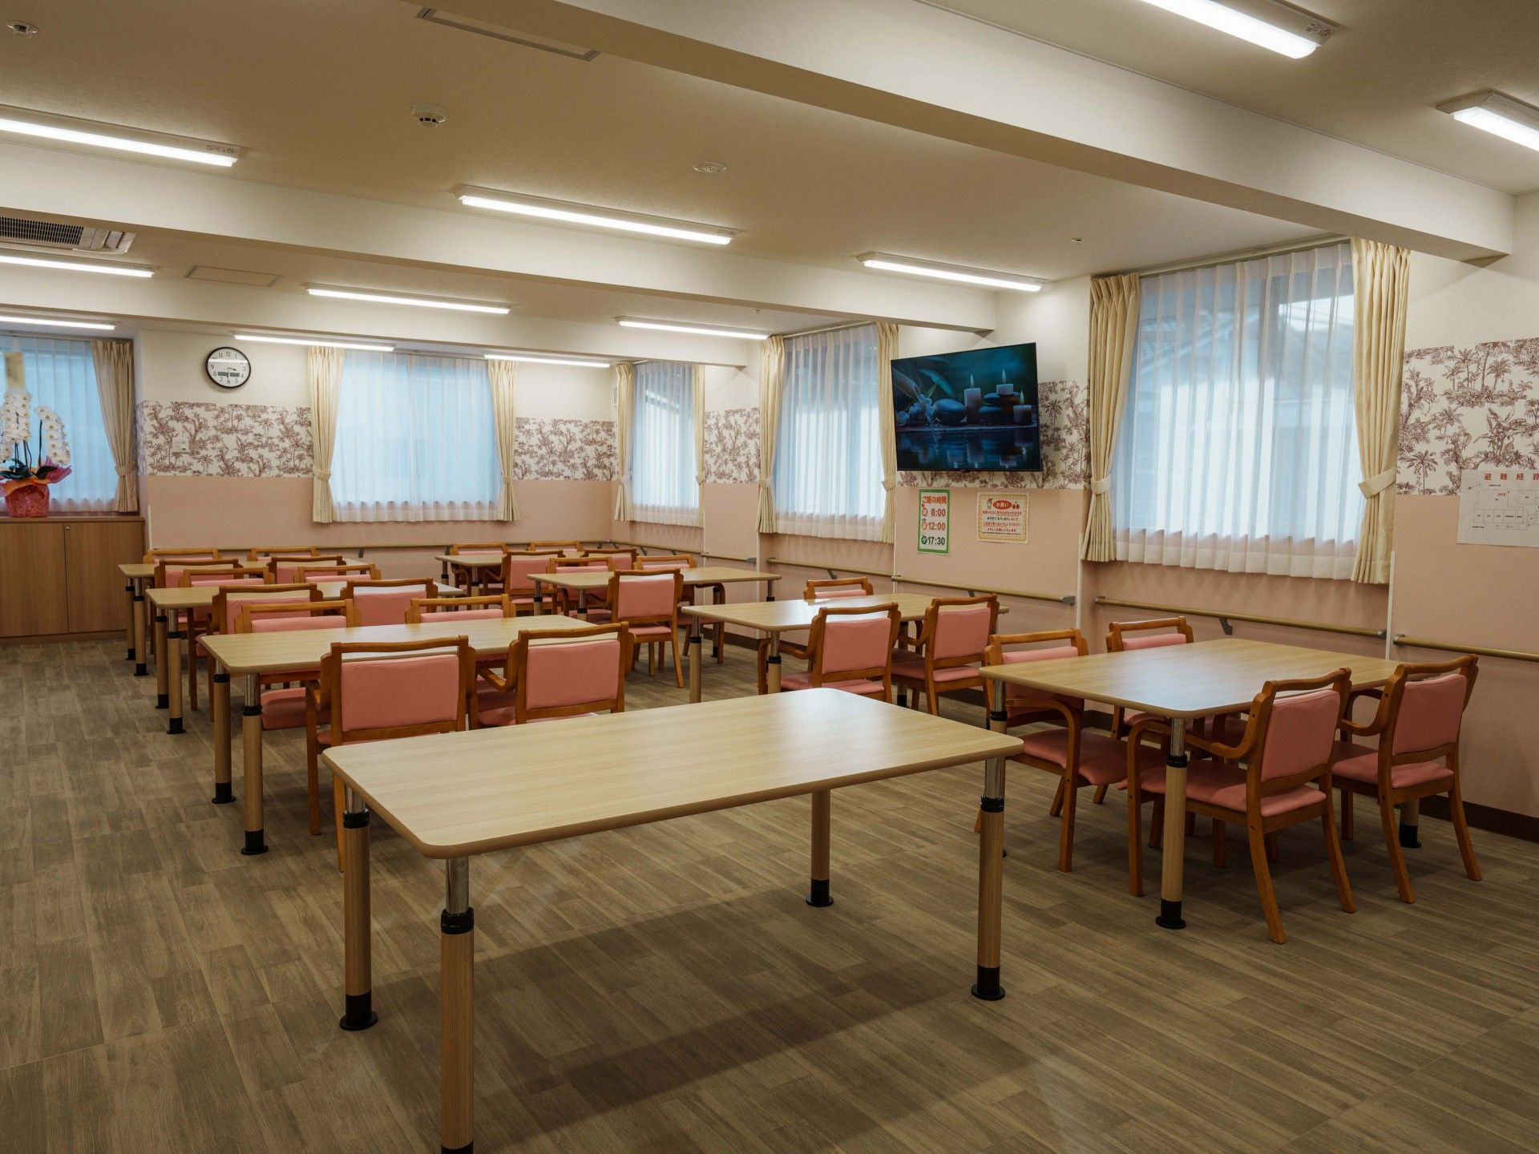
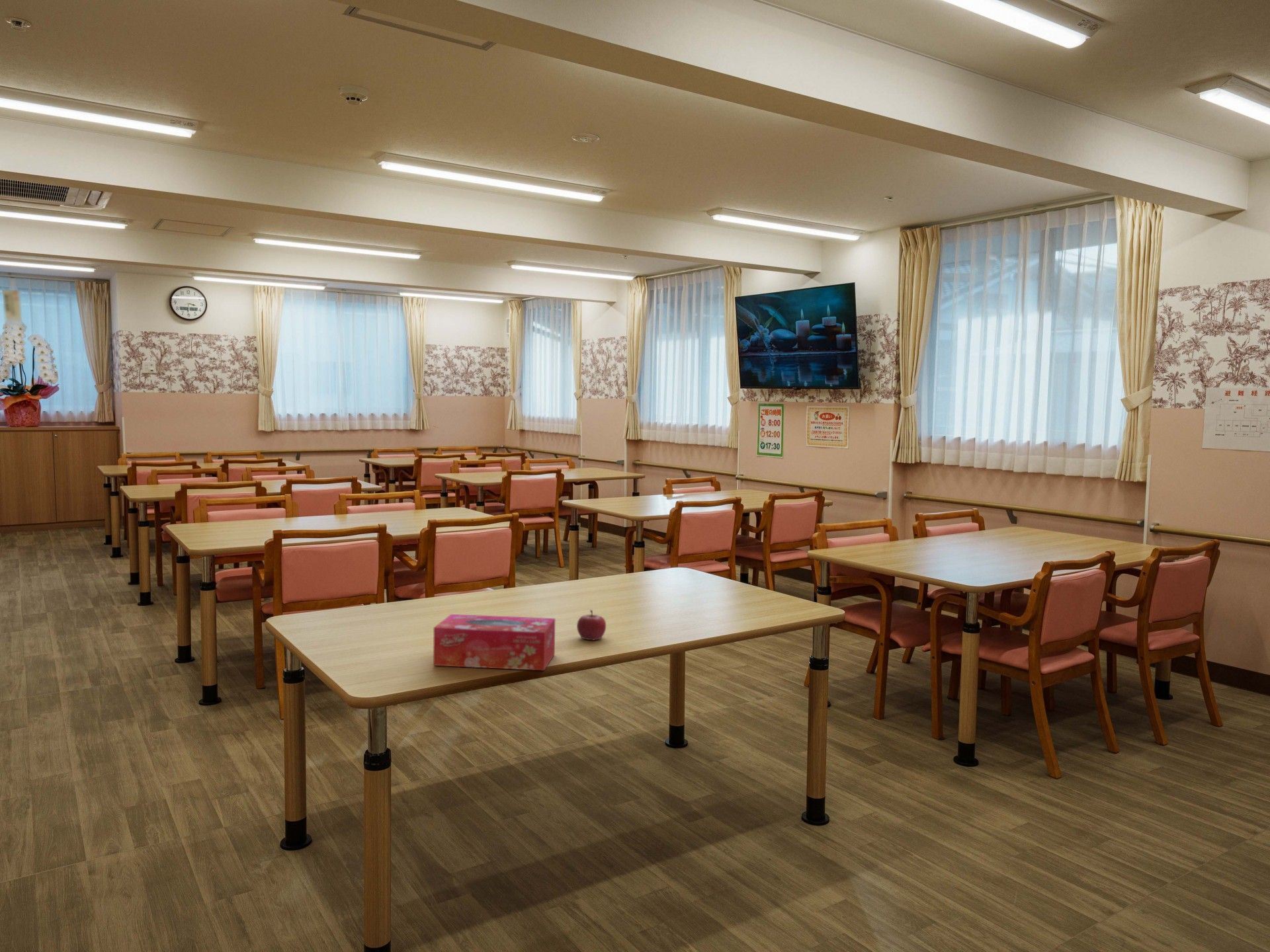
+ fruit [576,610,607,641]
+ tissue box [433,614,556,671]
